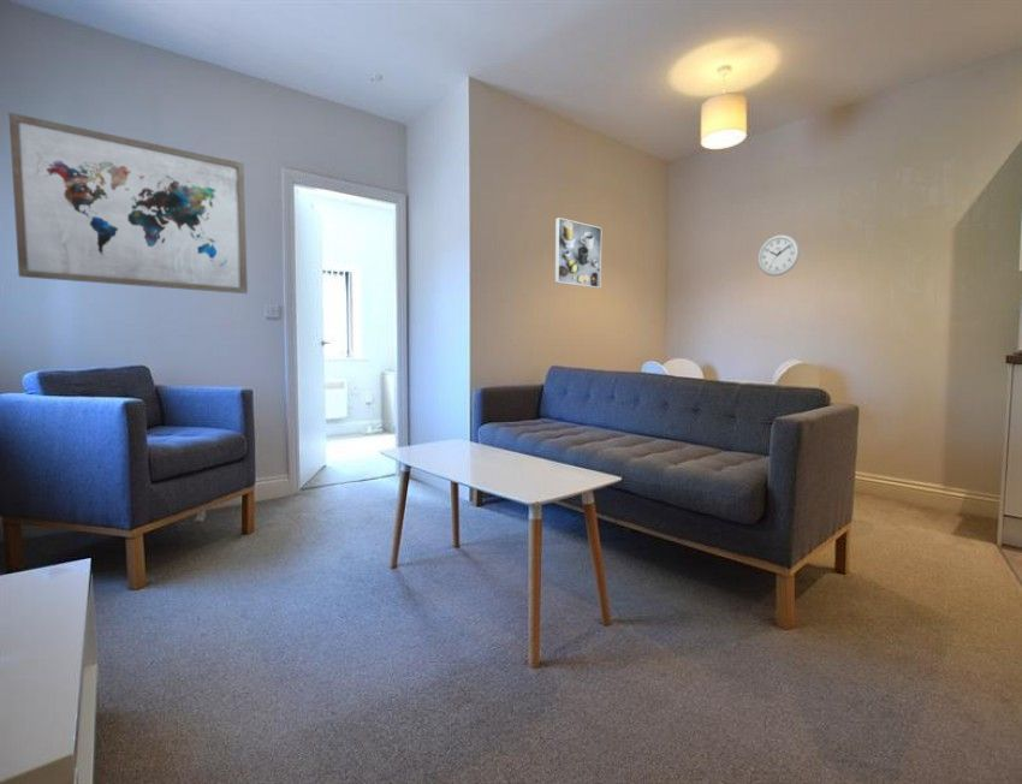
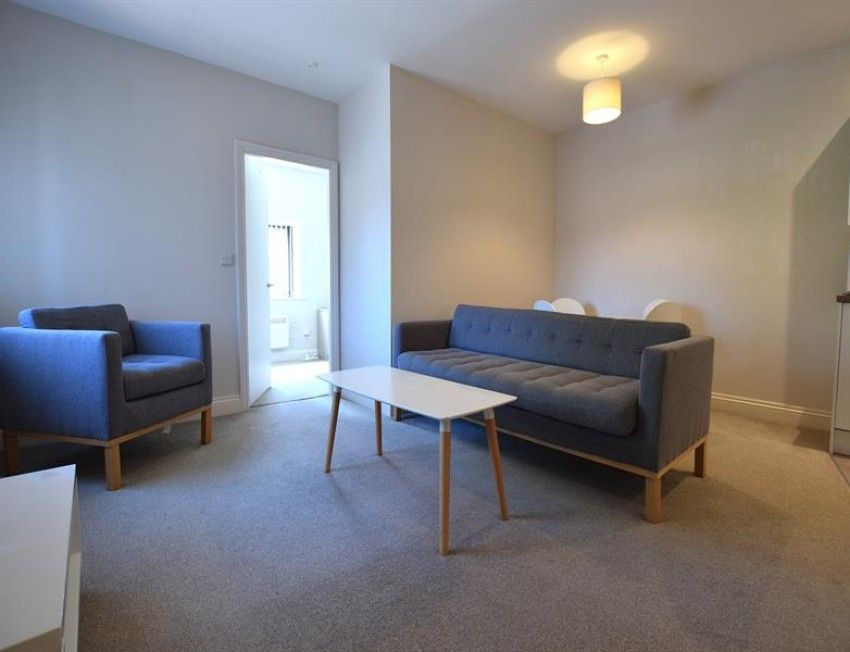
- wall clock [756,233,801,277]
- wall art [7,111,249,295]
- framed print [554,216,602,290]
